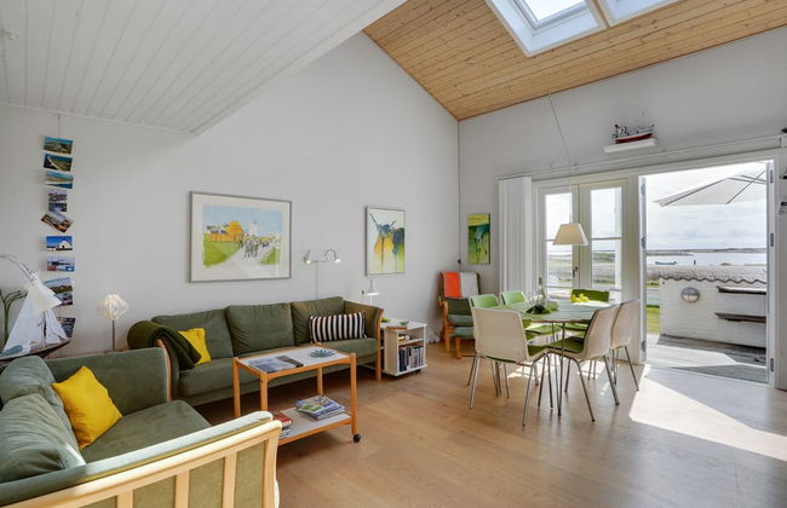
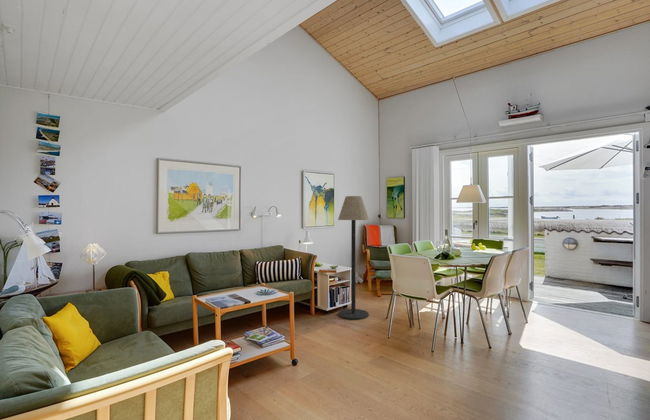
+ floor lamp [337,195,370,321]
